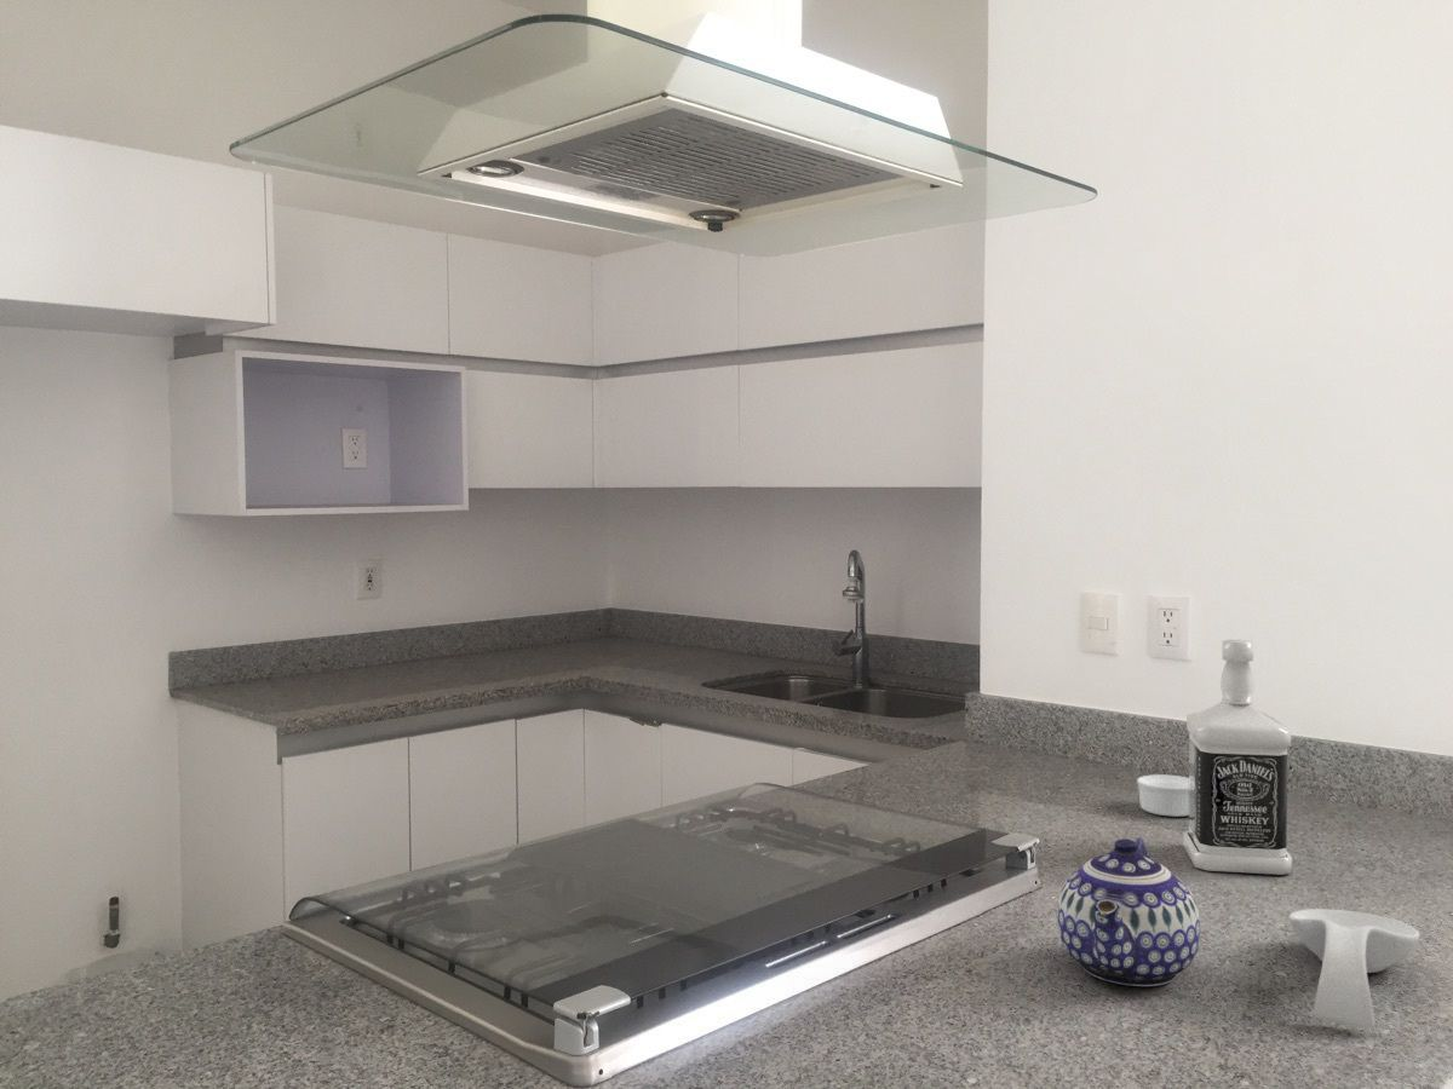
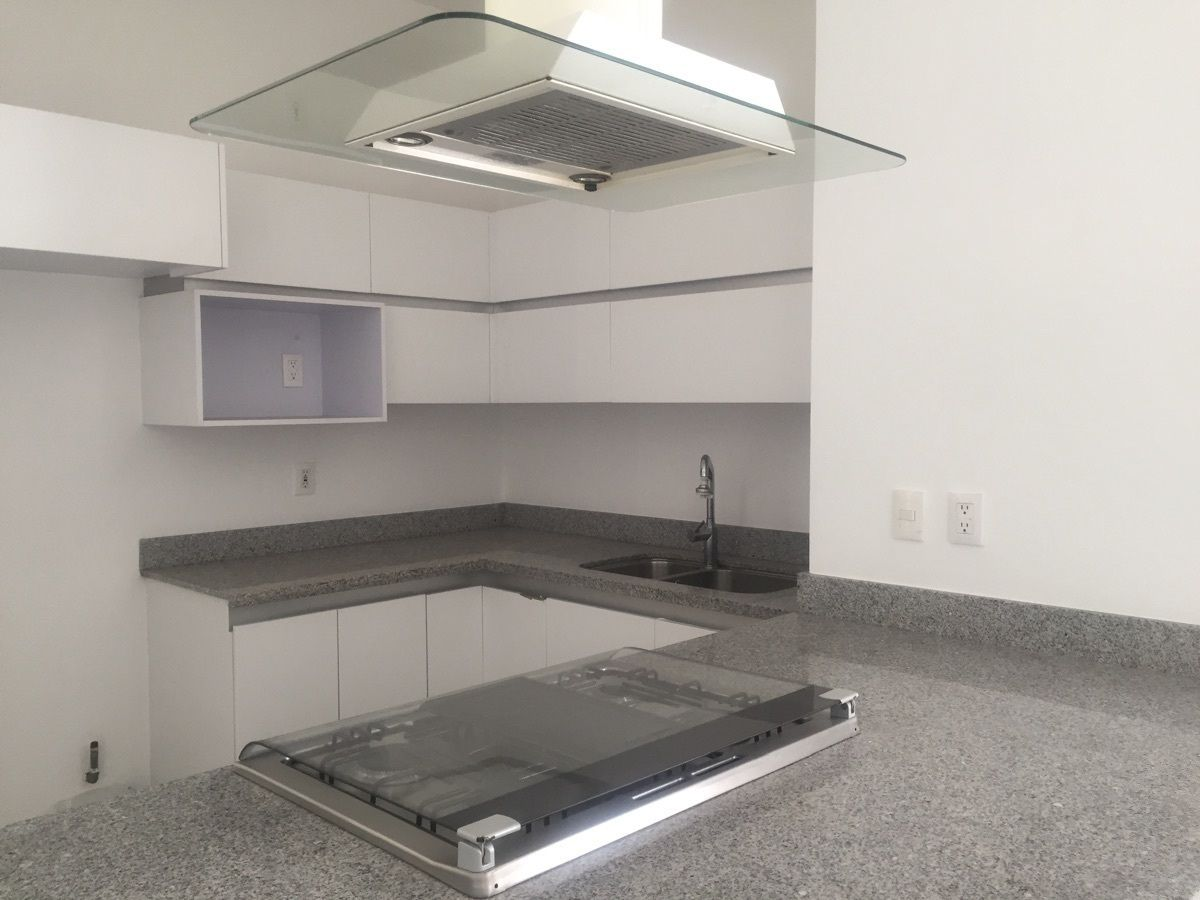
- bottle [1183,639,1293,876]
- spoon rest [1287,908,1422,1030]
- teapot [1056,836,1201,987]
- ramekin [1136,773,1189,818]
